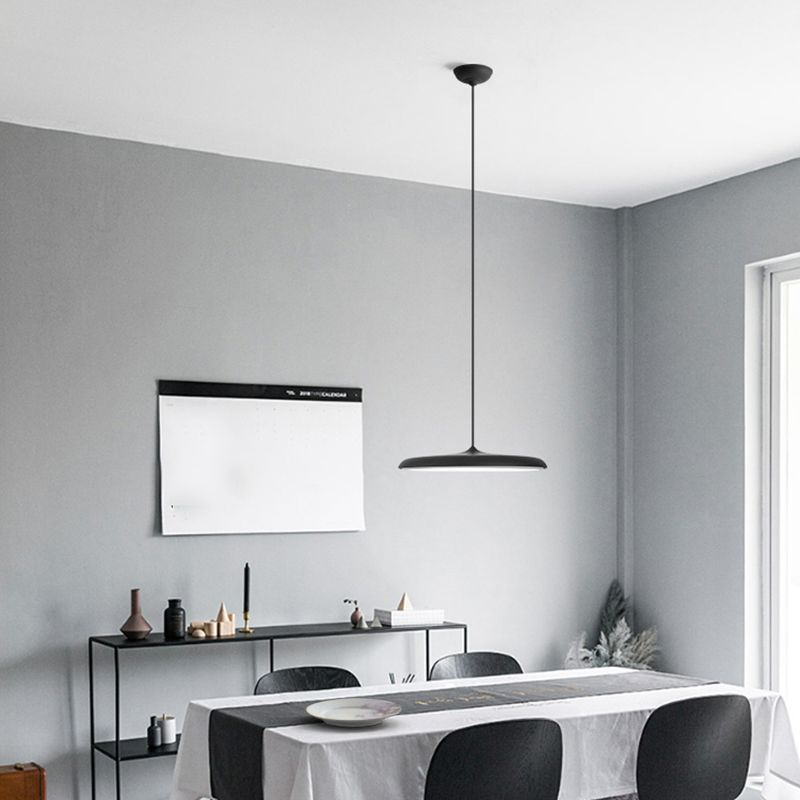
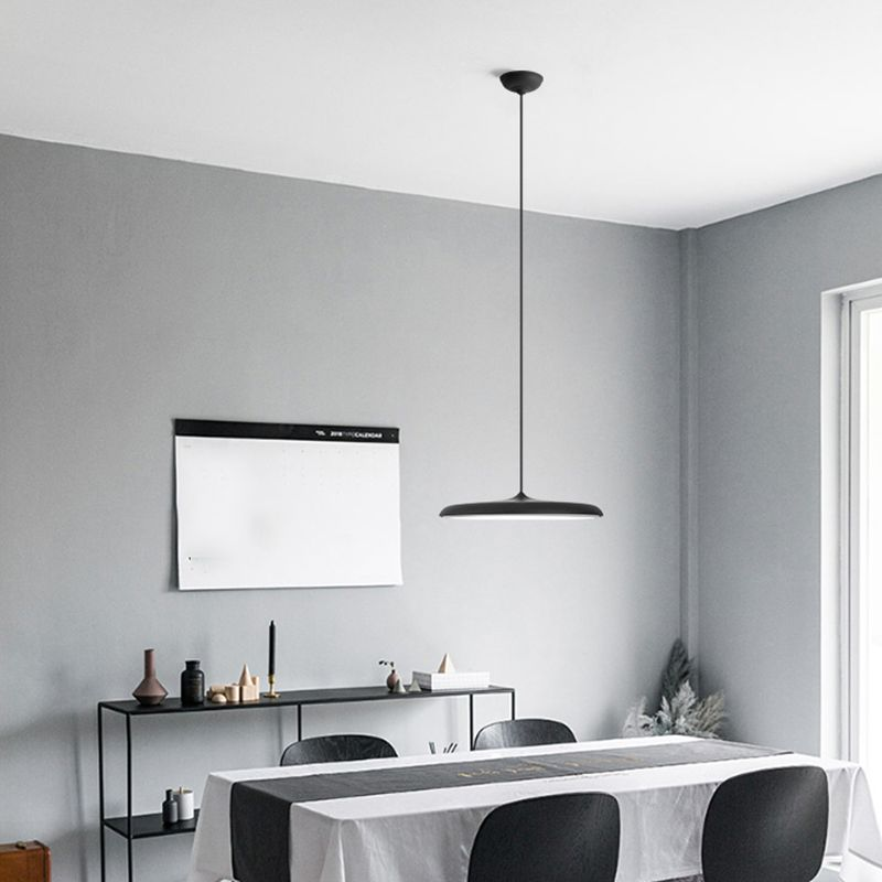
- plate [304,697,403,728]
